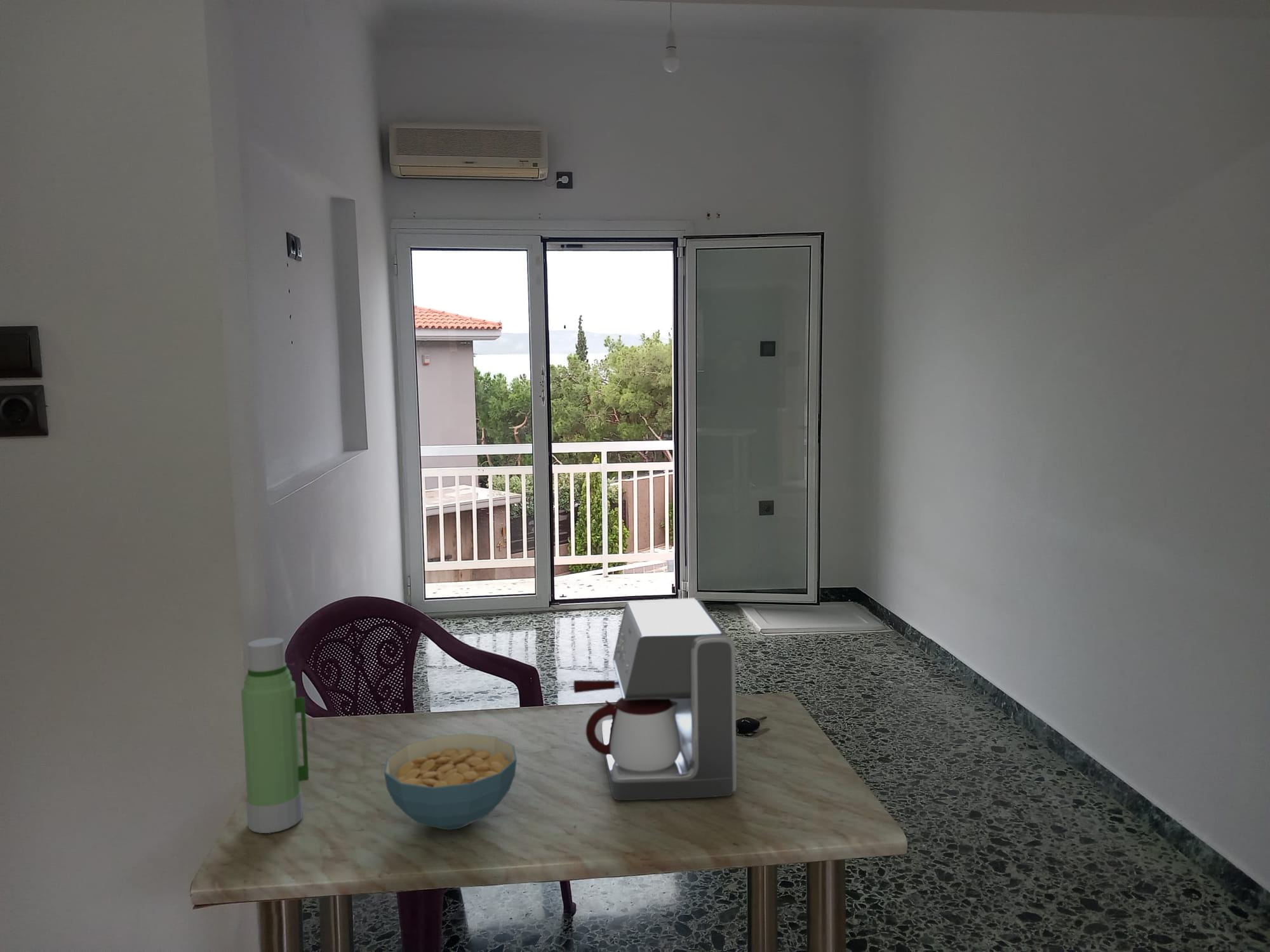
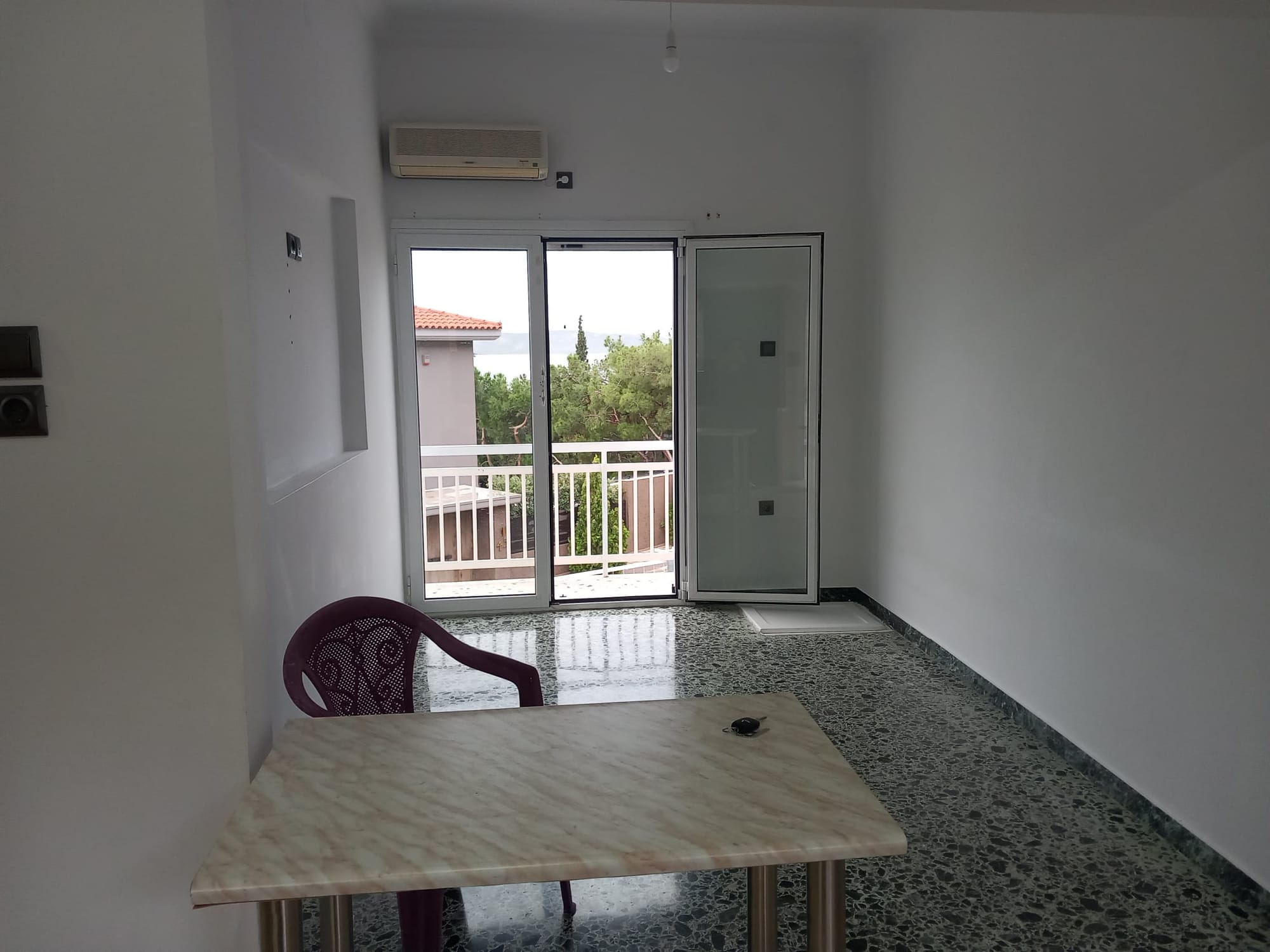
- coffee maker [573,597,737,801]
- cereal bowl [384,732,518,831]
- water bottle [241,637,309,834]
